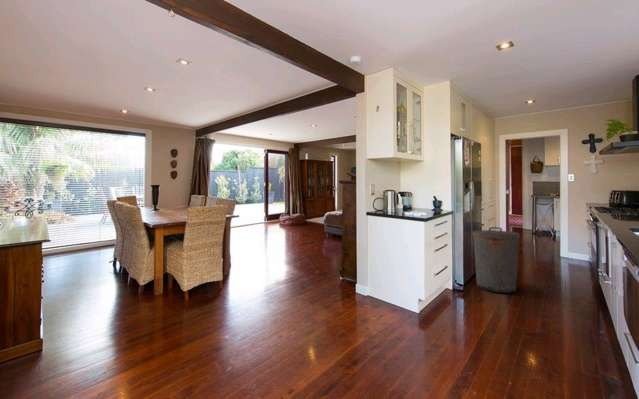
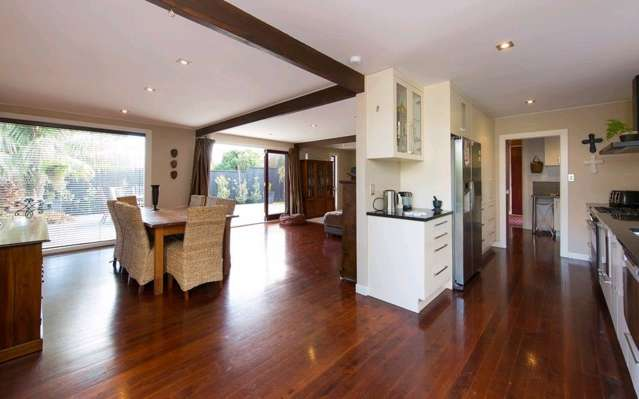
- trash can [471,226,521,294]
